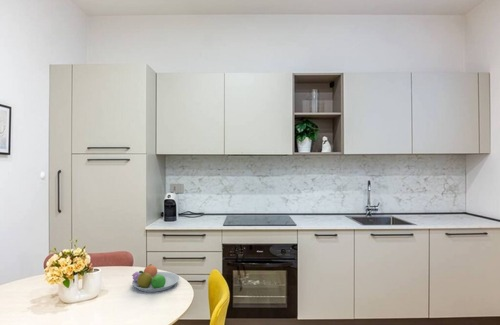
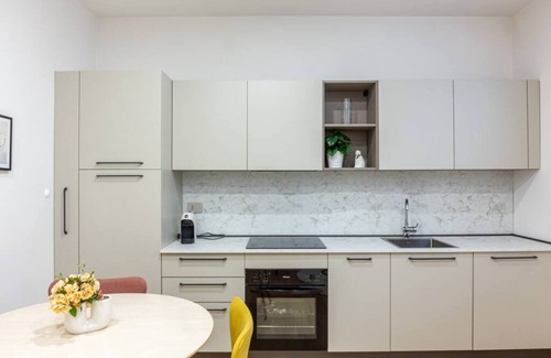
- fruit bowl [131,263,180,293]
